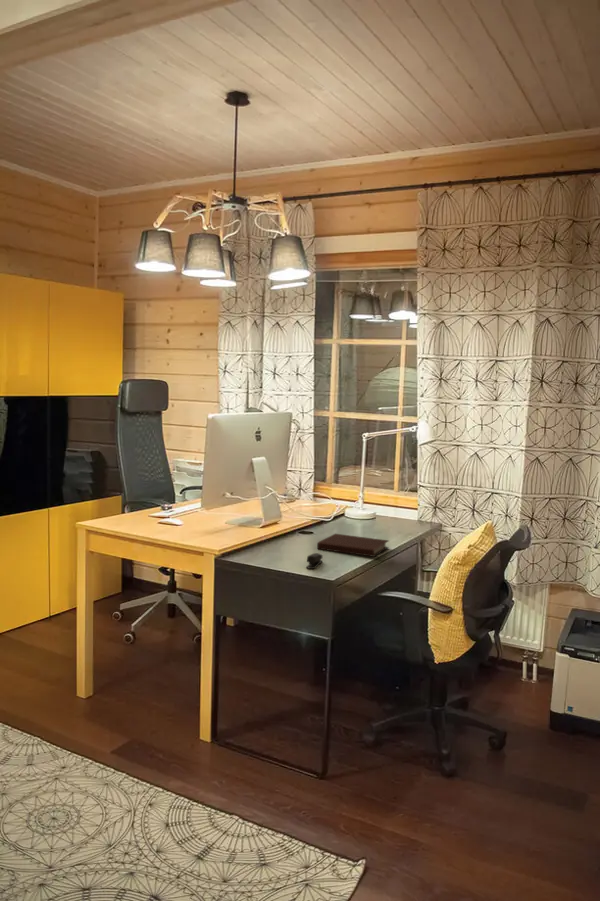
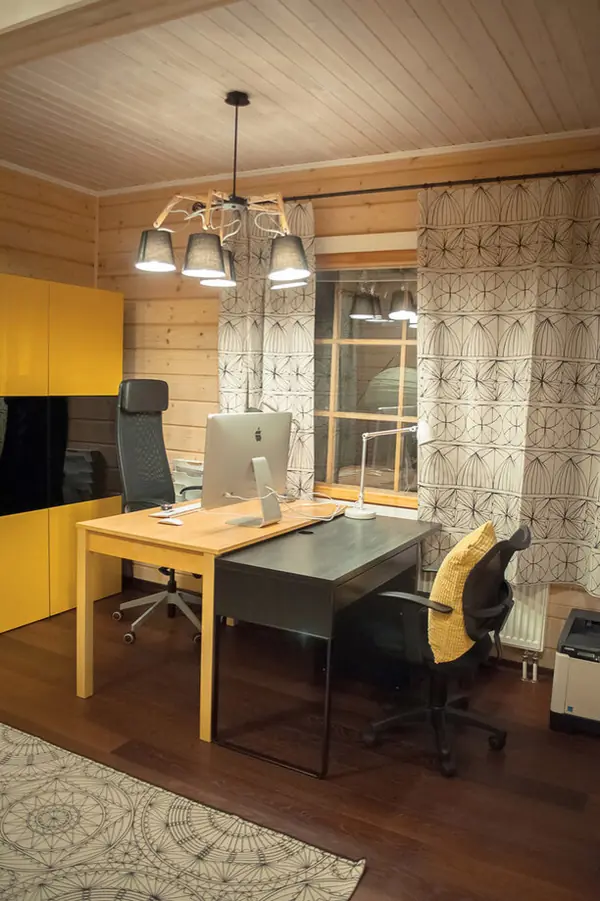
- notebook [316,533,390,558]
- stapler [305,552,323,570]
